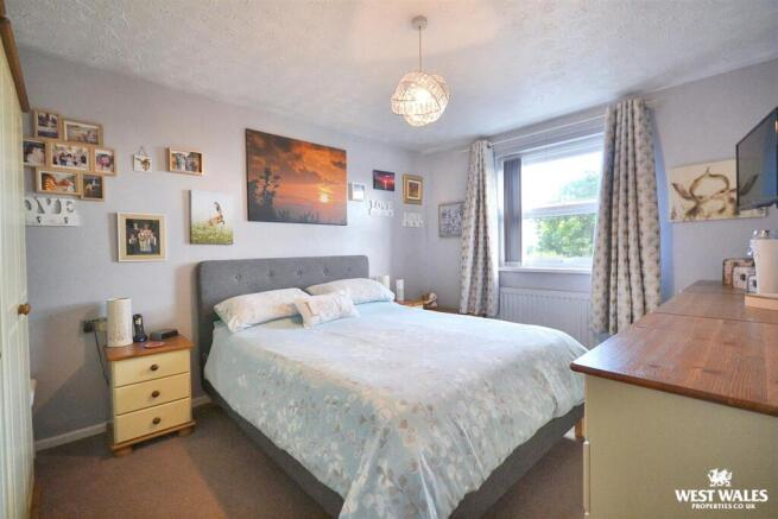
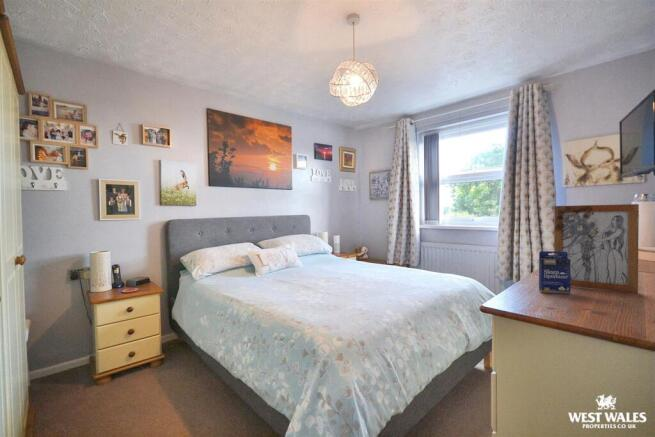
+ small box [538,250,571,295]
+ picture frame [553,203,640,294]
